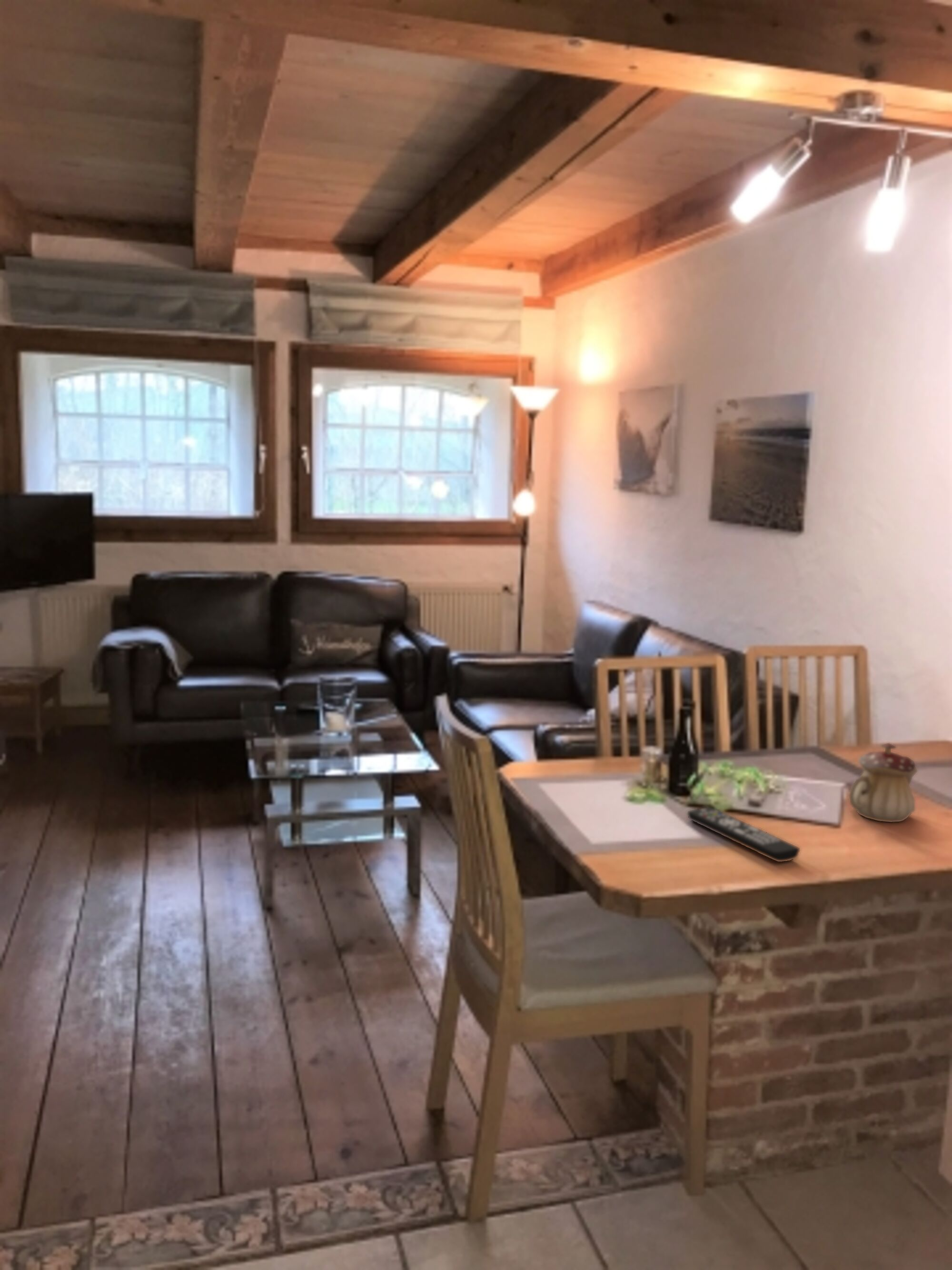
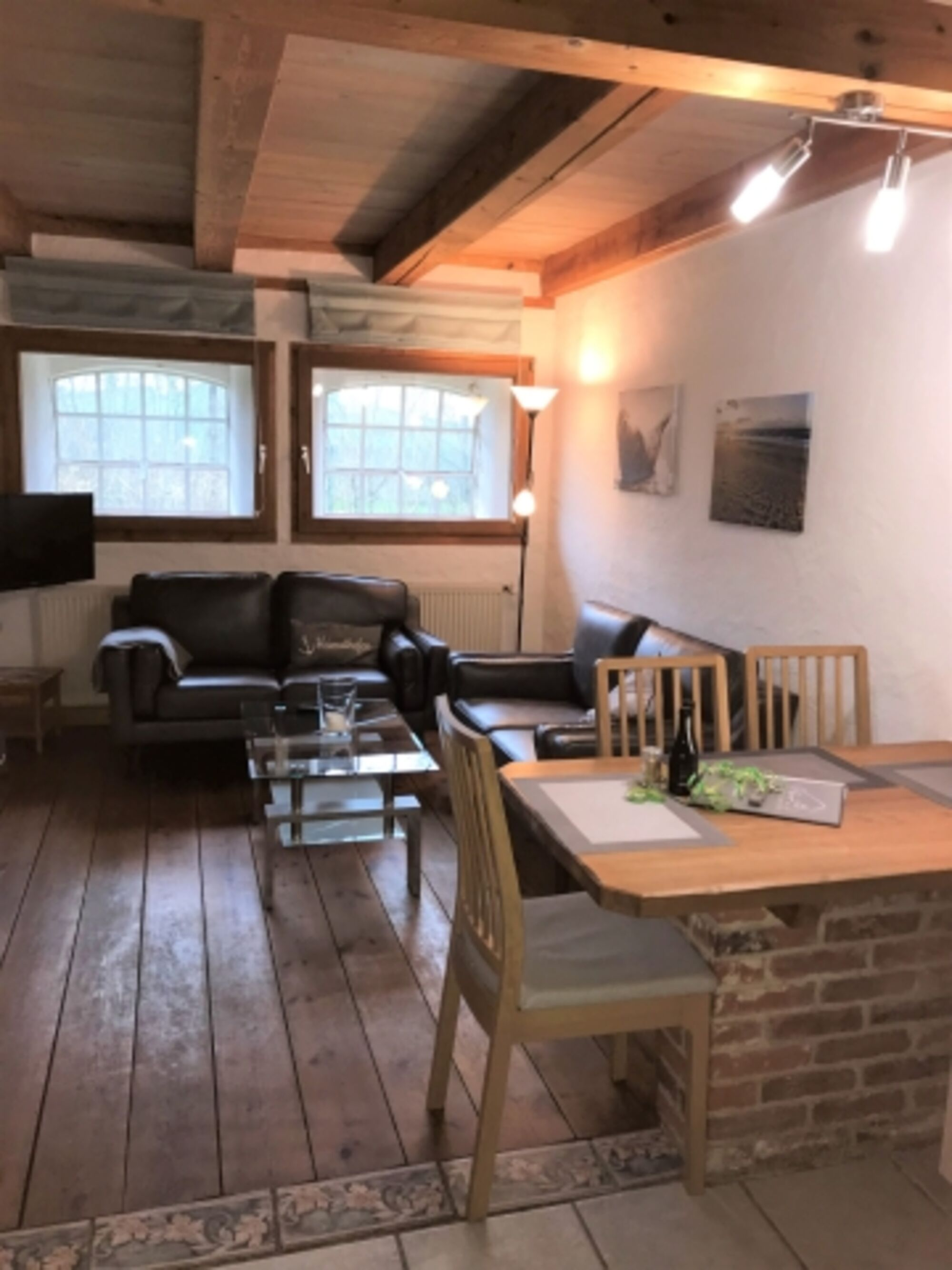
- teapot [849,742,918,823]
- remote control [687,807,801,862]
